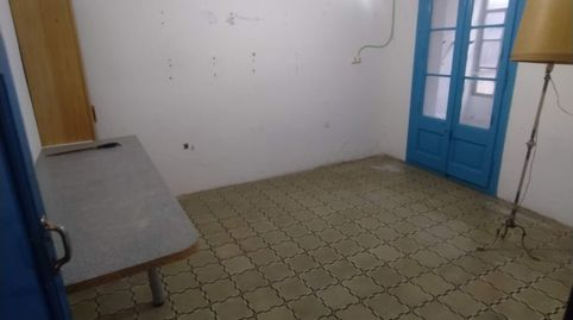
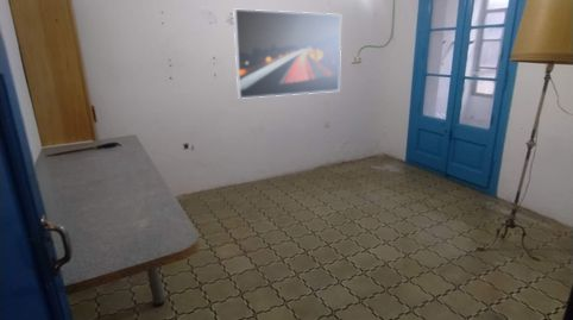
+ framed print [232,8,342,100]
